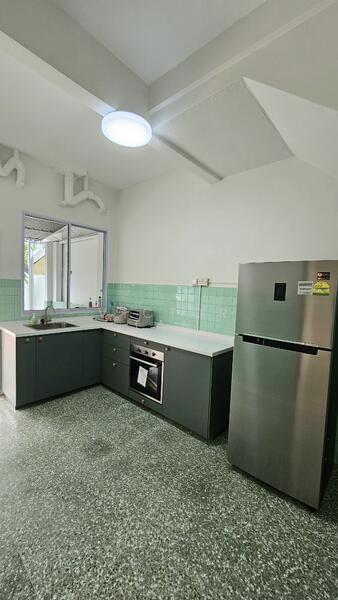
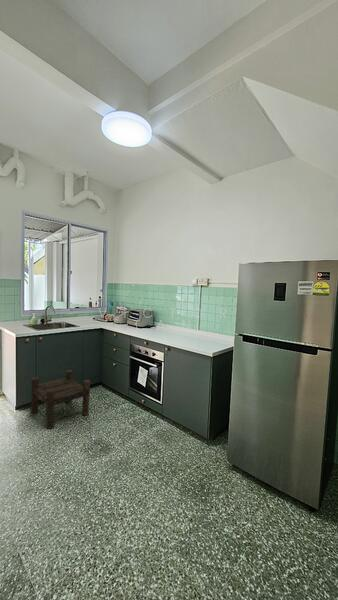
+ stool [30,369,91,430]
